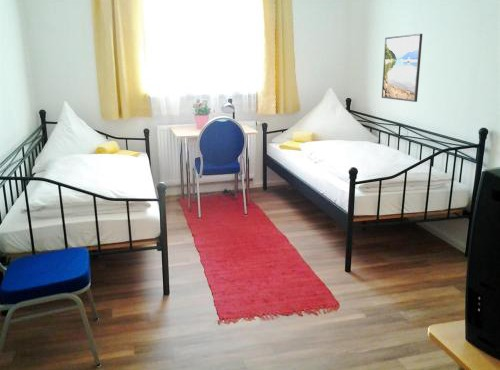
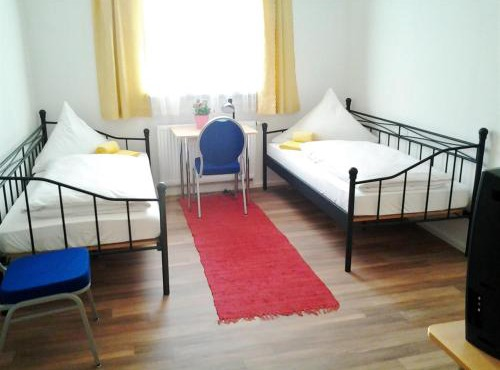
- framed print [381,33,423,103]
